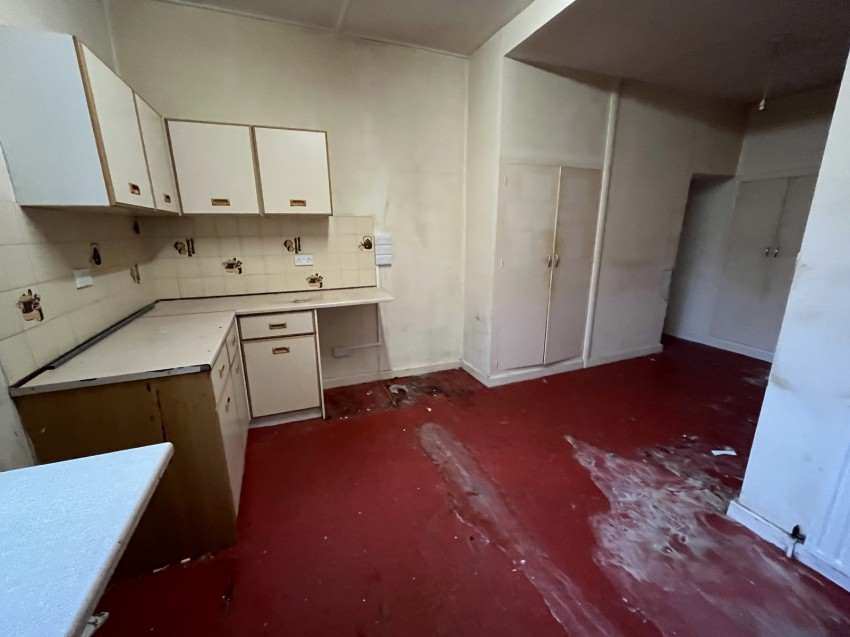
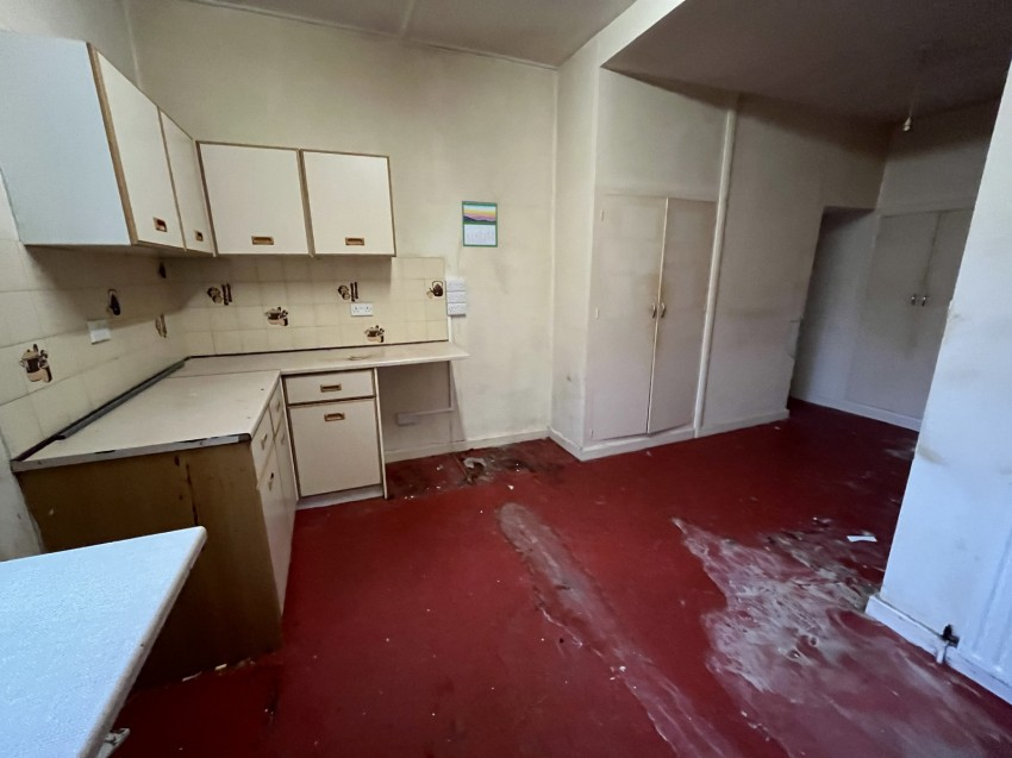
+ calendar [461,199,499,249]
